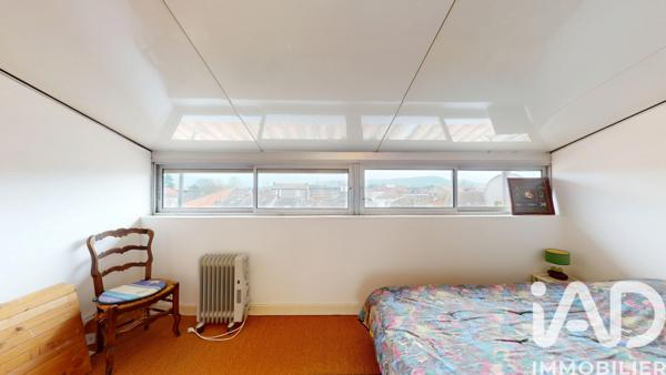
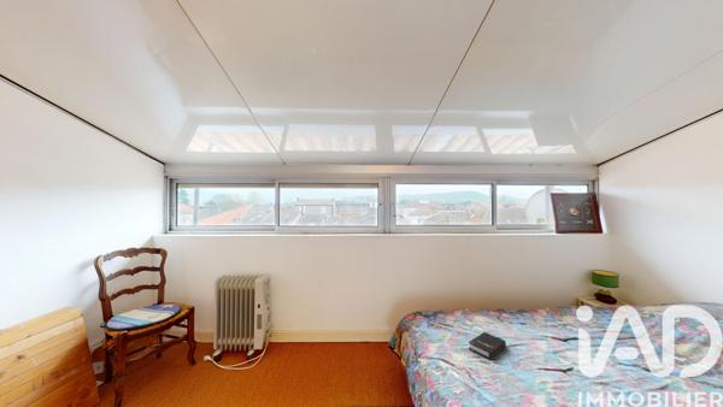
+ hardback book [468,331,507,360]
